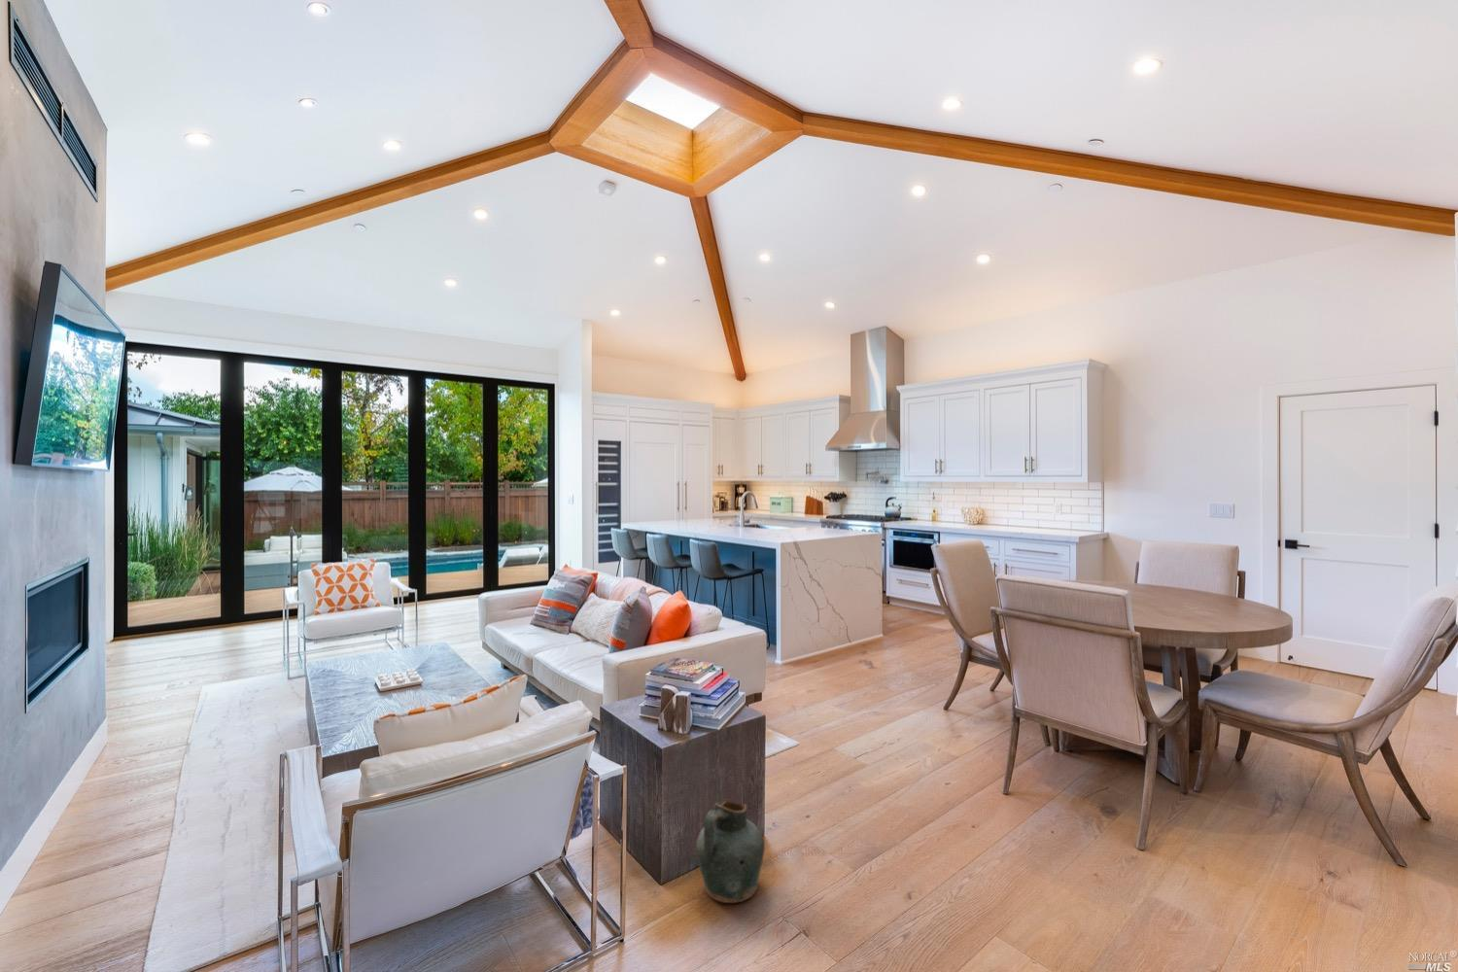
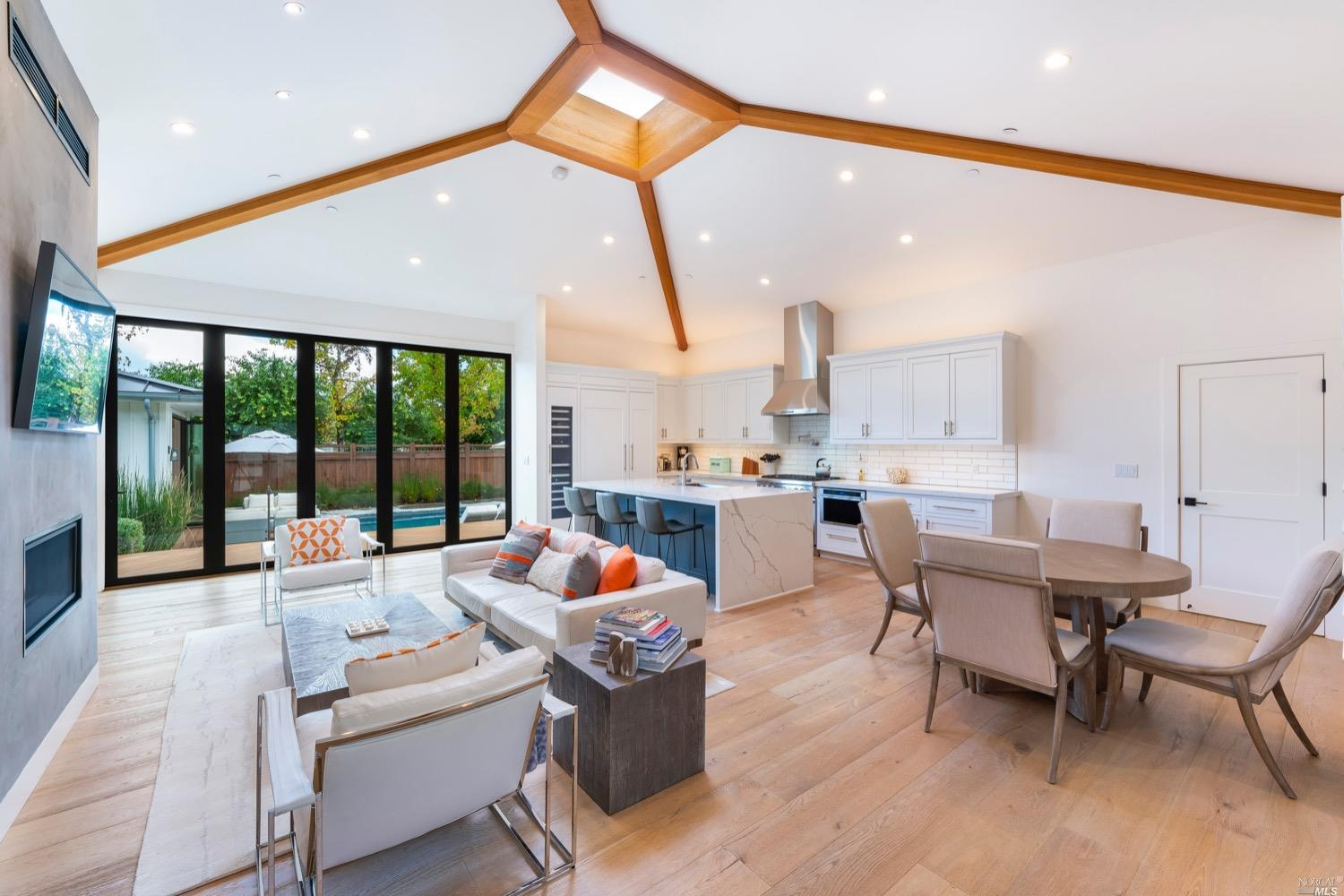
- ceramic jug [695,800,766,904]
